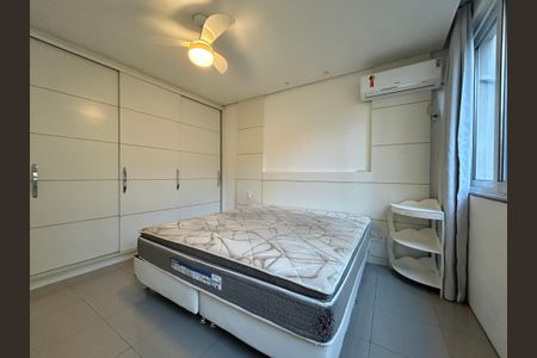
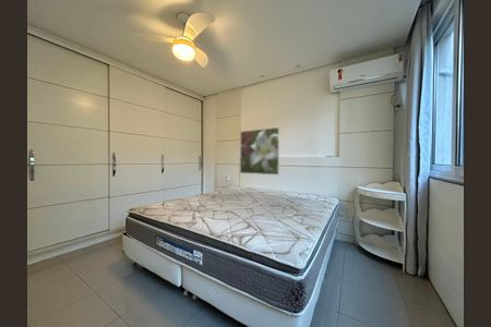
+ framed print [239,126,280,175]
